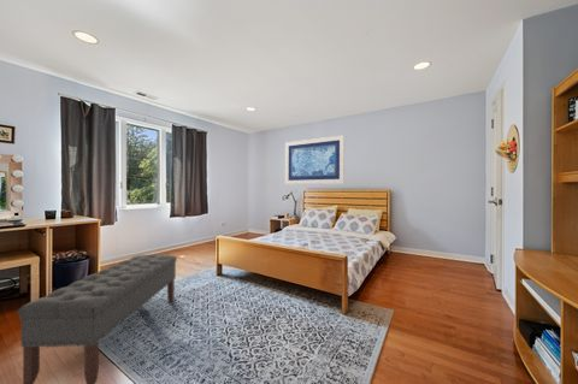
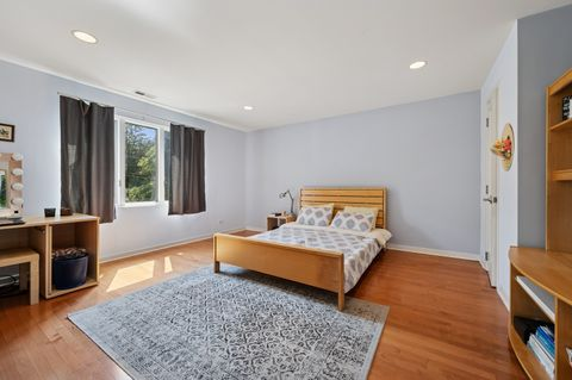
- wall art [284,135,346,185]
- bench [16,254,178,384]
